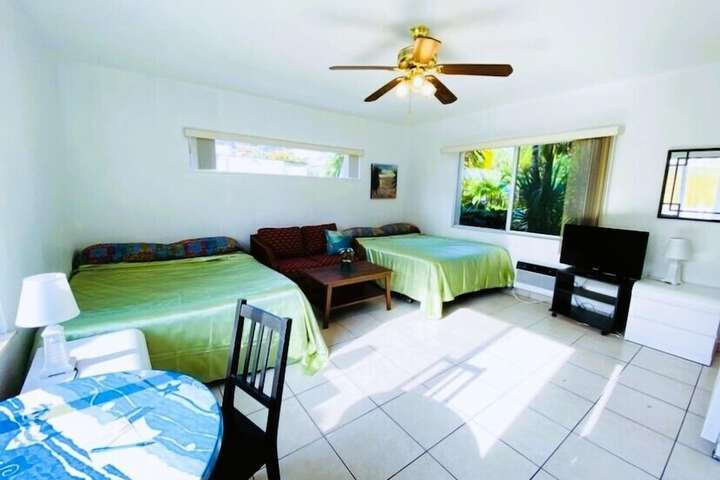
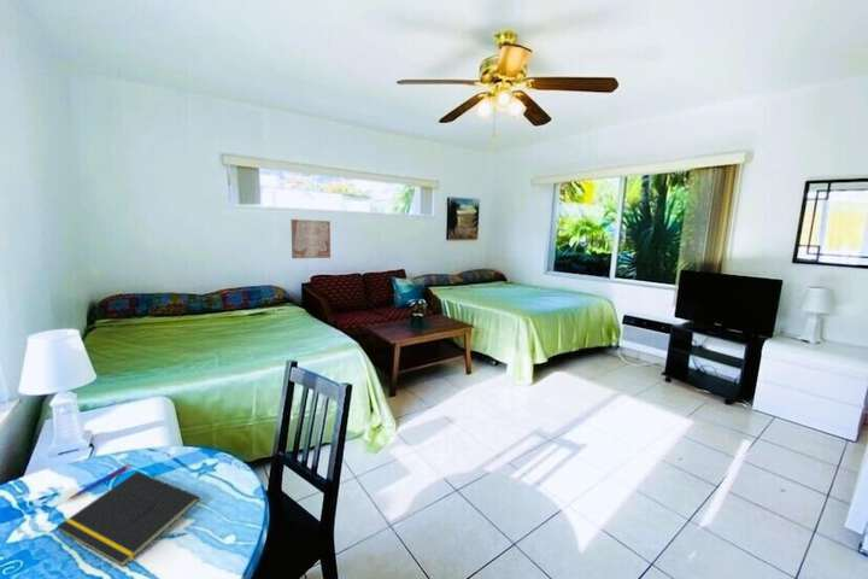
+ notepad [55,470,201,568]
+ wall art [289,218,332,259]
+ pen [68,463,131,501]
